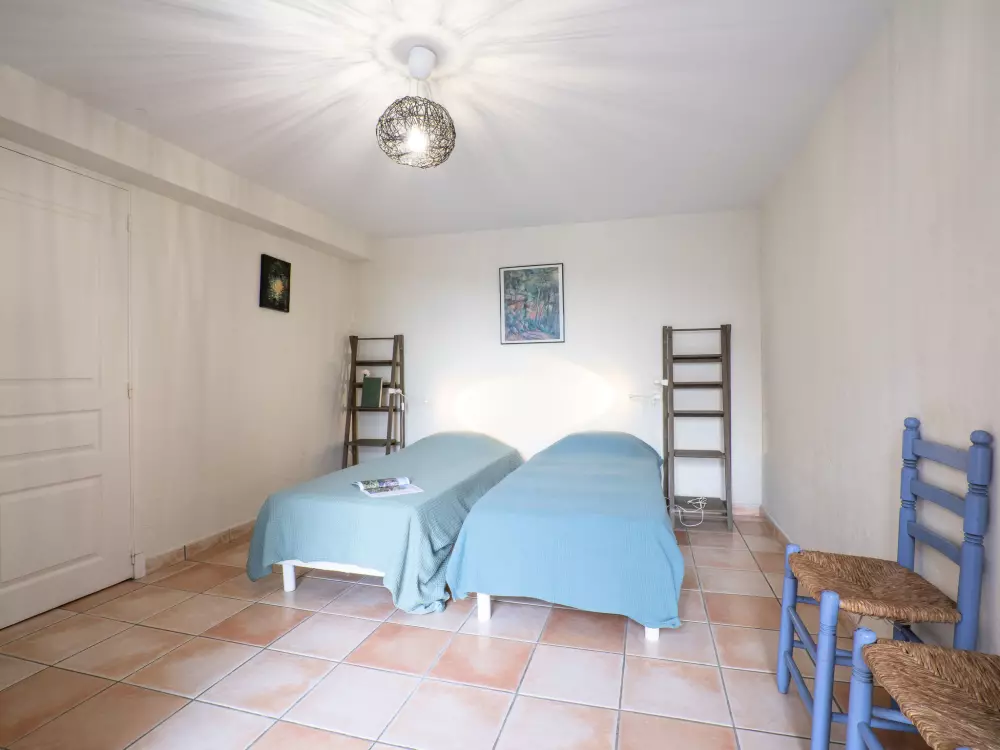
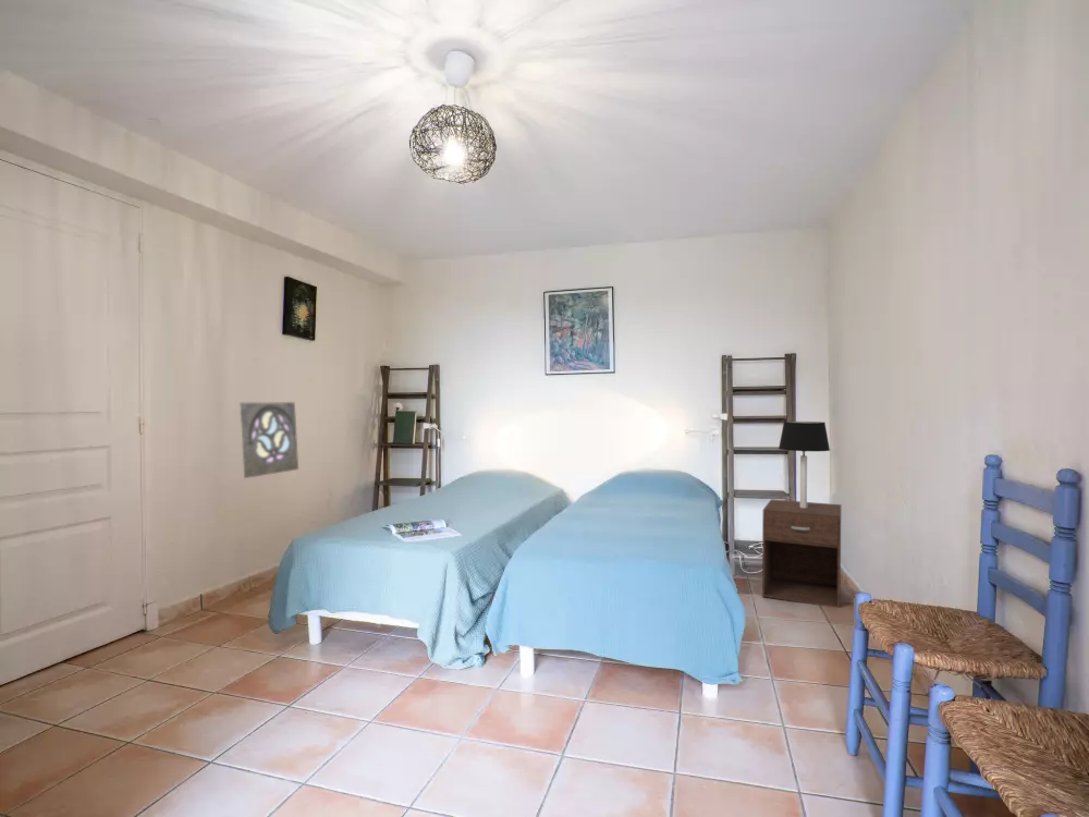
+ wall ornament [240,401,299,479]
+ table lamp [778,420,831,508]
+ nightstand [761,498,842,609]
